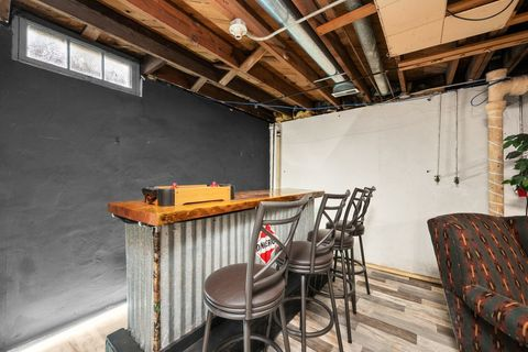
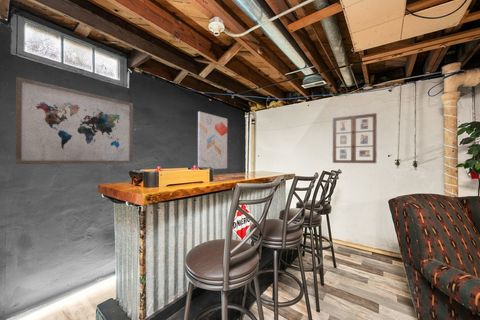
+ wall art [15,76,134,165]
+ picture frame [332,112,378,164]
+ wall art [197,110,228,170]
